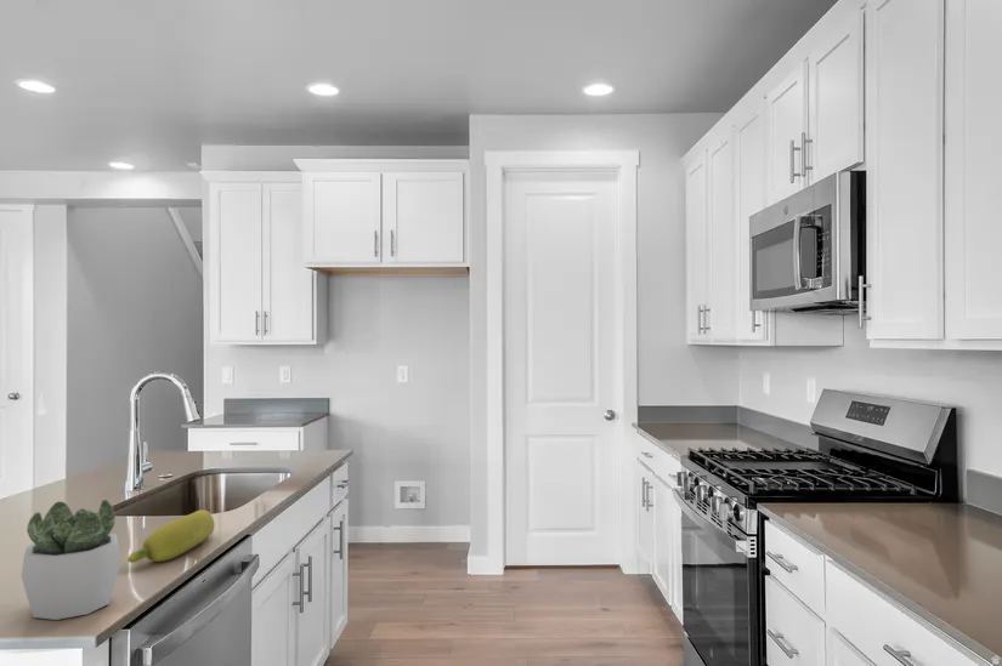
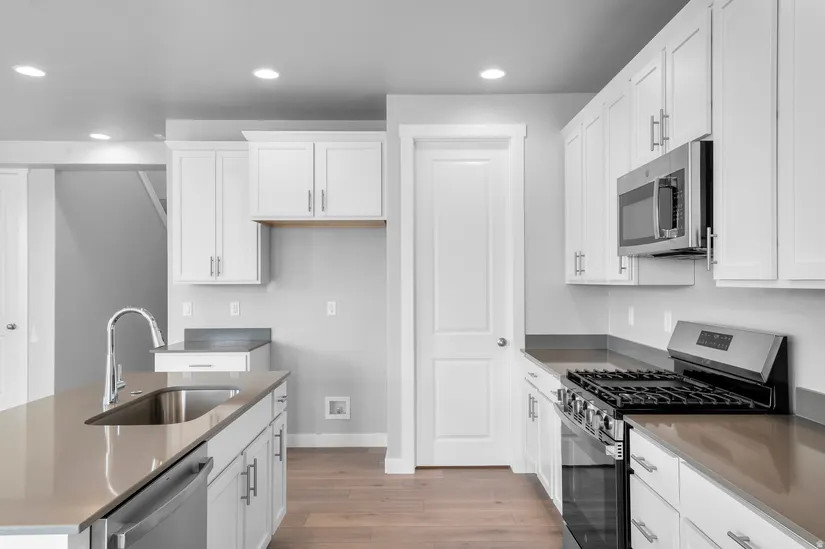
- succulent plant [21,499,121,621]
- fruit [126,508,216,564]
